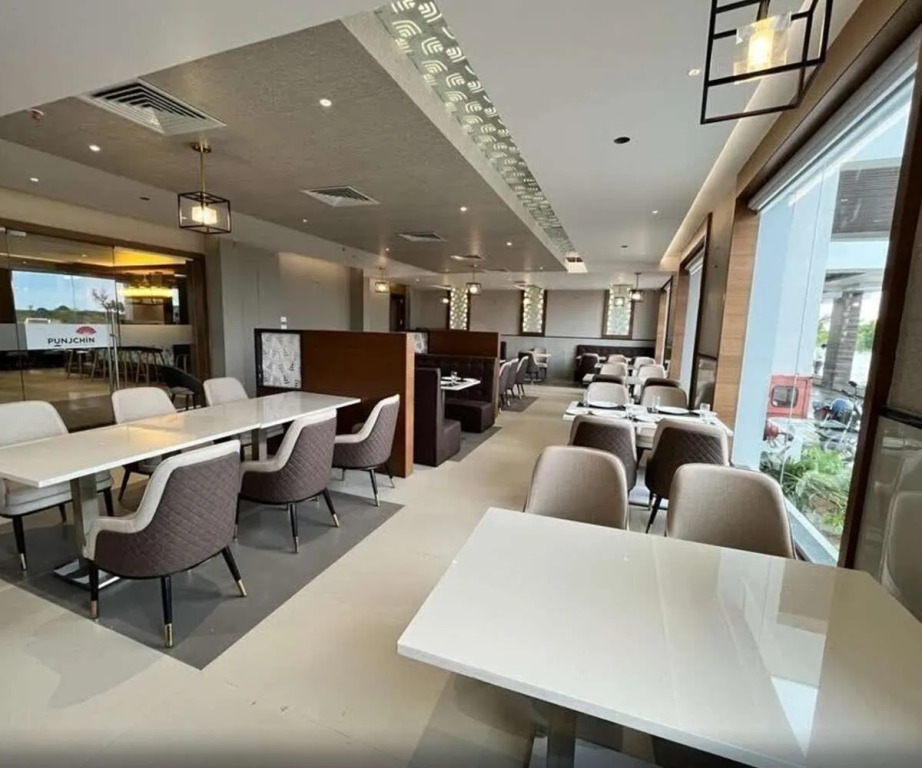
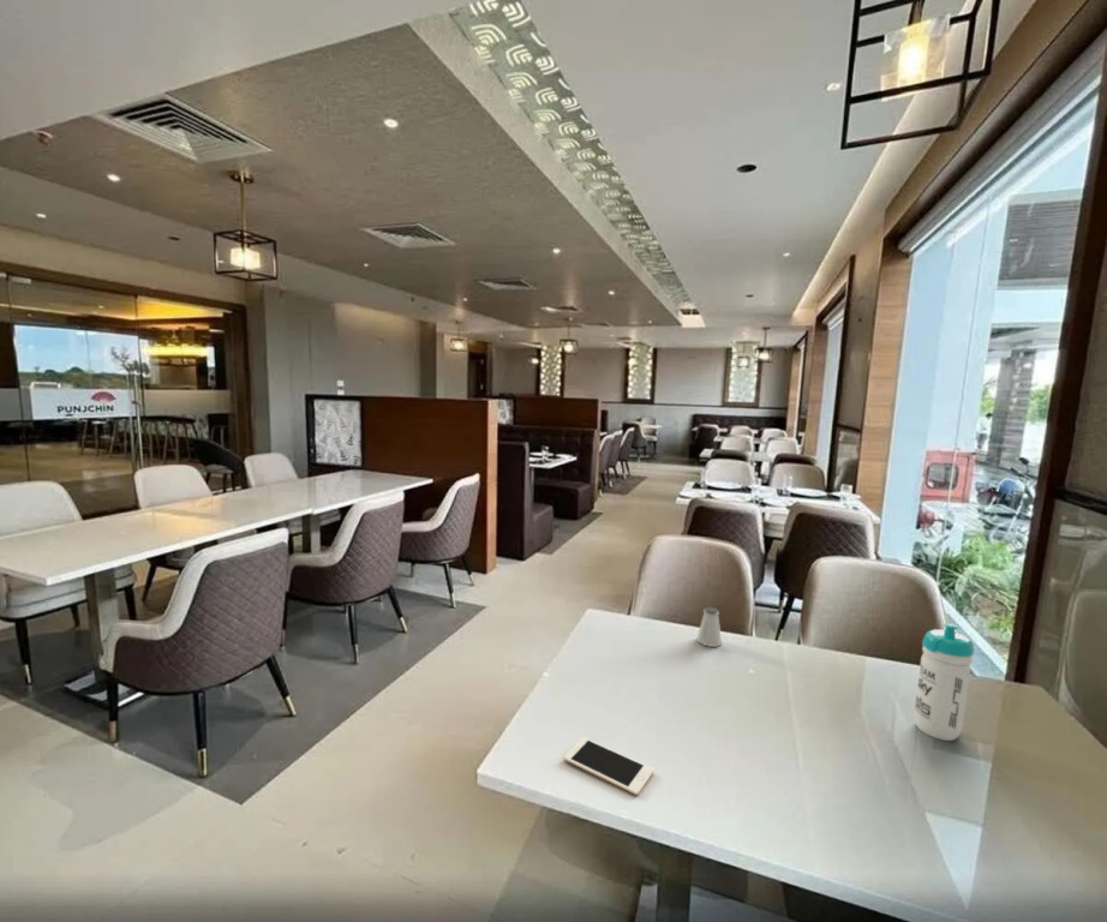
+ cell phone [563,736,654,796]
+ water bottle [912,622,975,742]
+ saltshaker [695,606,723,648]
